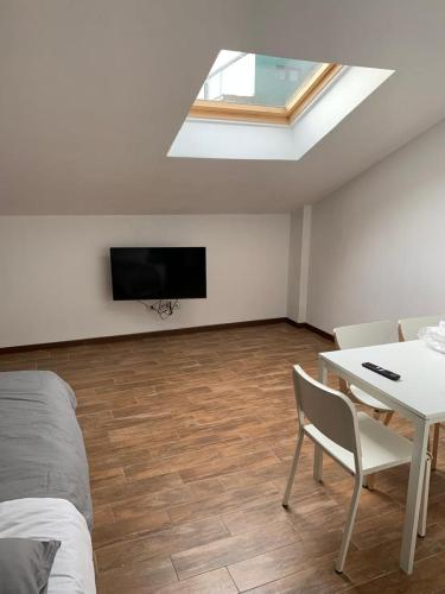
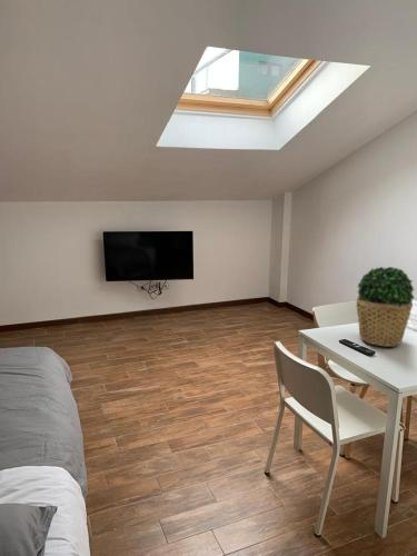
+ potted plant [356,266,416,348]
